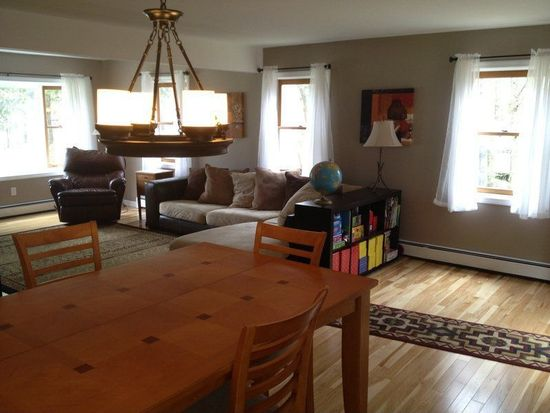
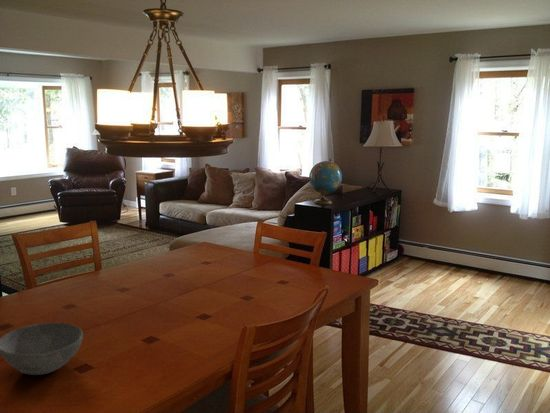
+ bowl [0,322,84,376]
